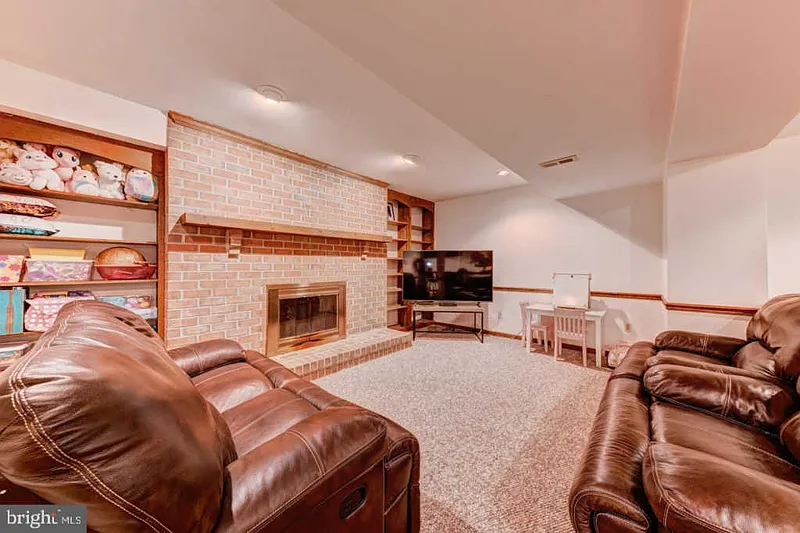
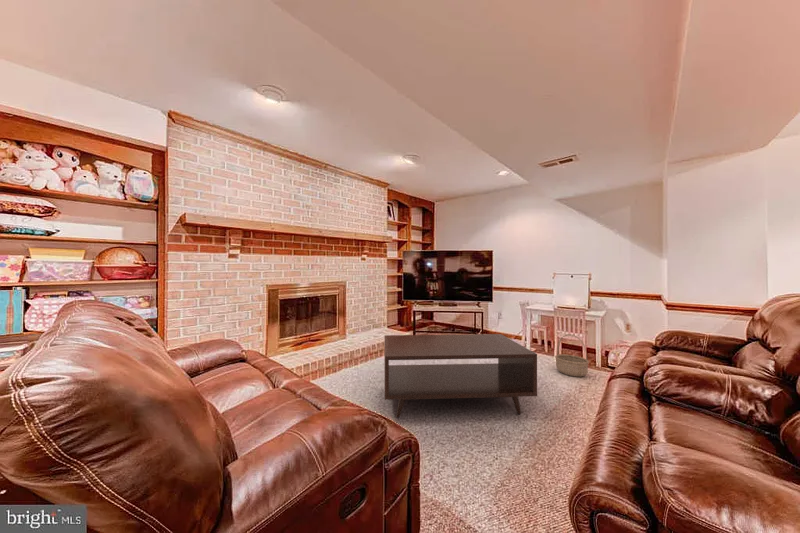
+ basket [554,333,590,378]
+ coffee table [383,333,538,419]
